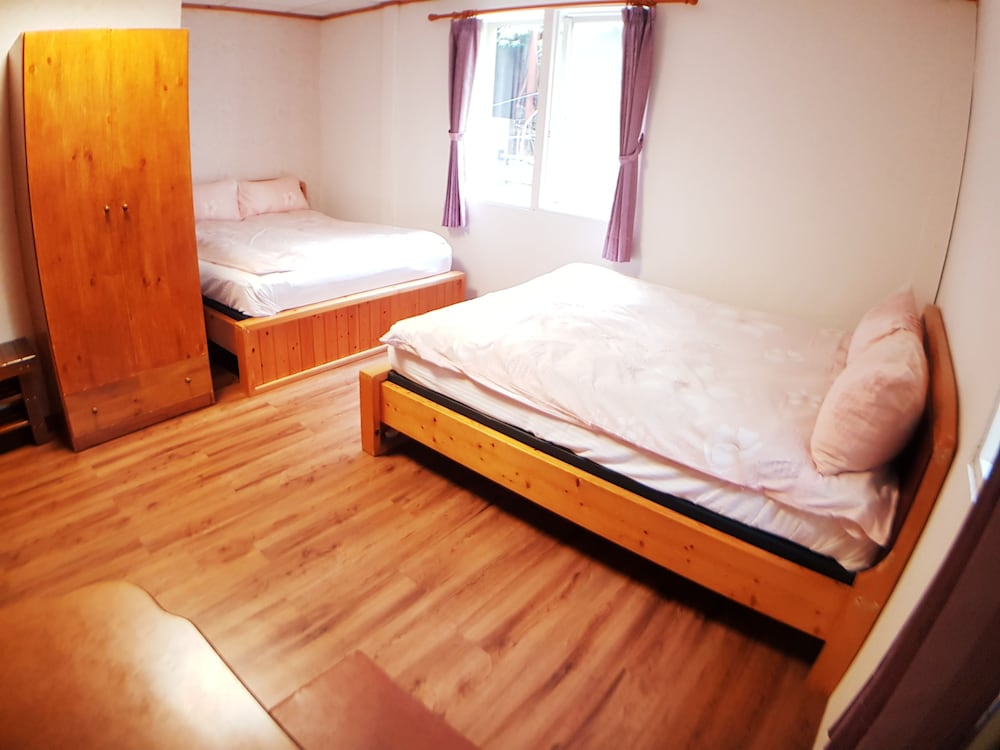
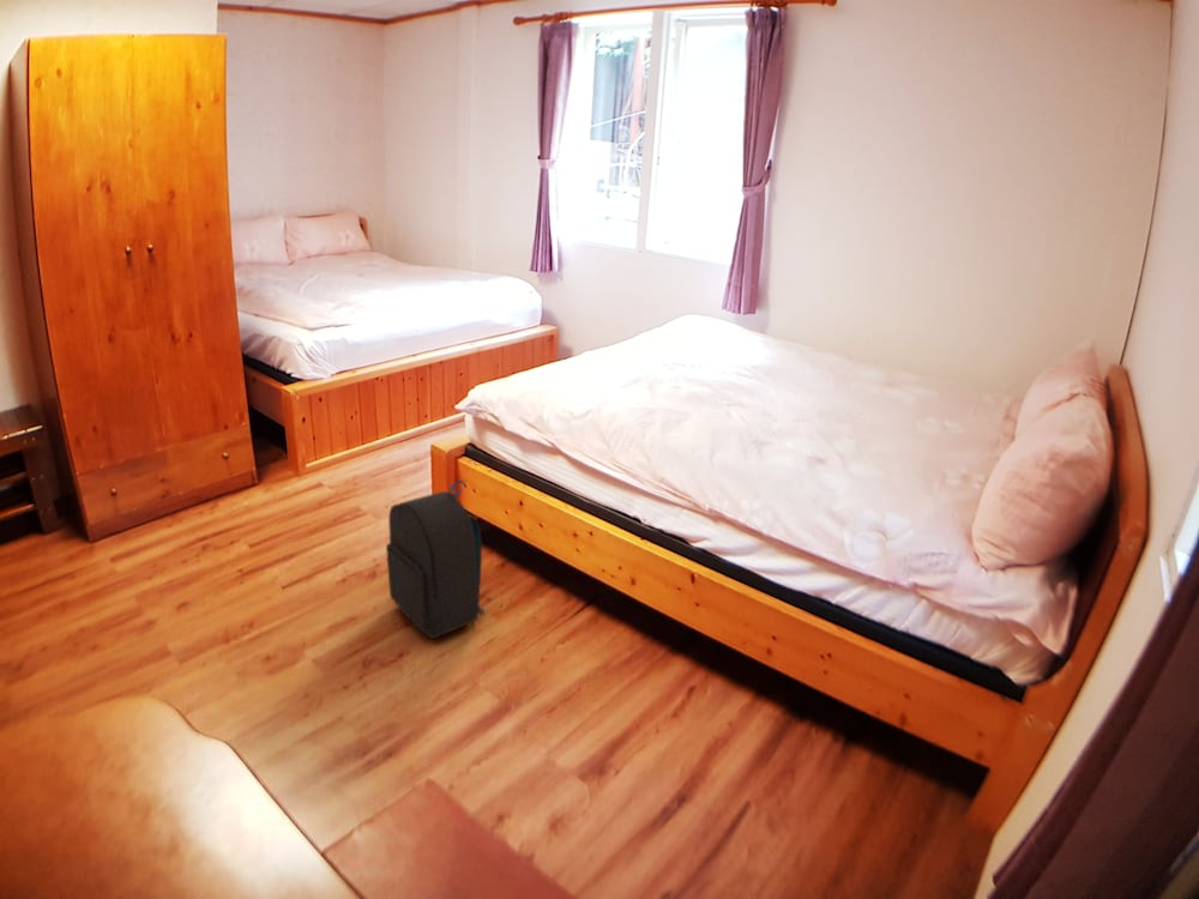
+ backpack [385,479,486,639]
